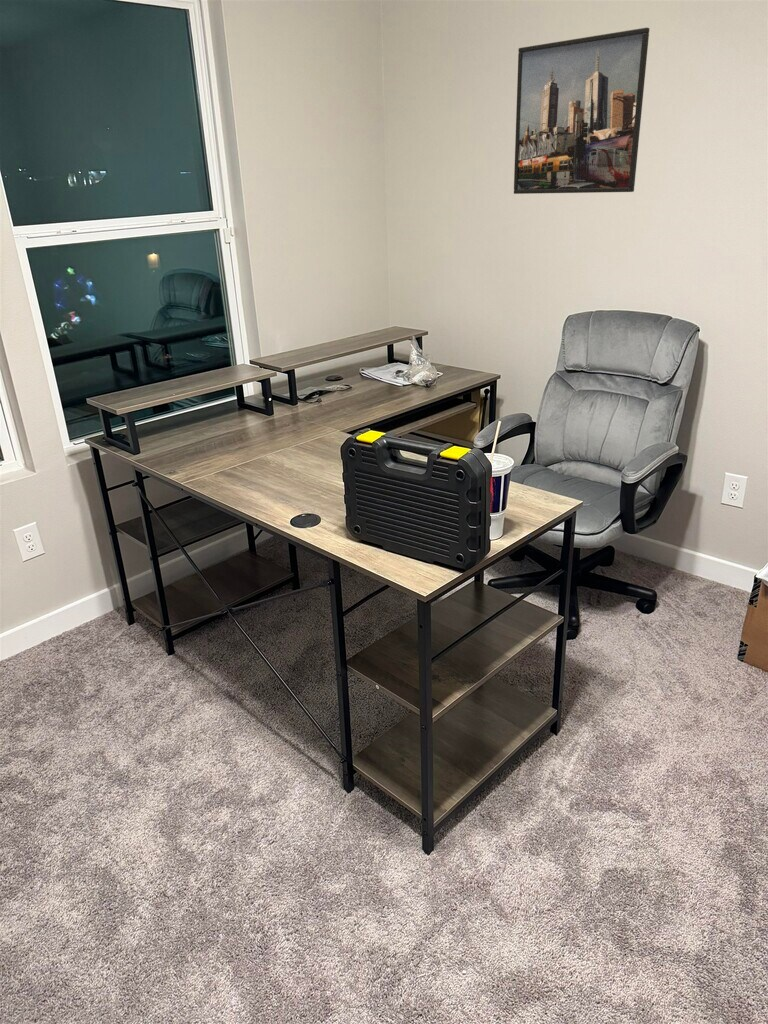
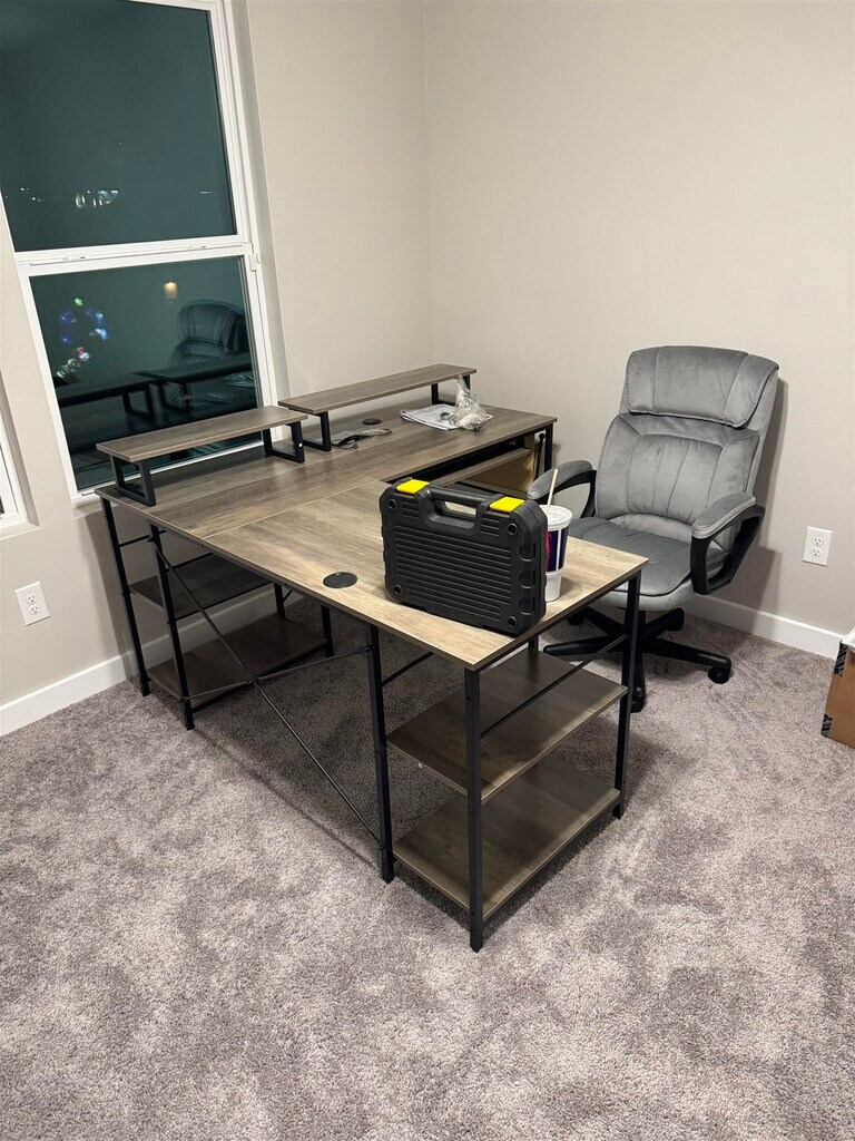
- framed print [513,27,650,195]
